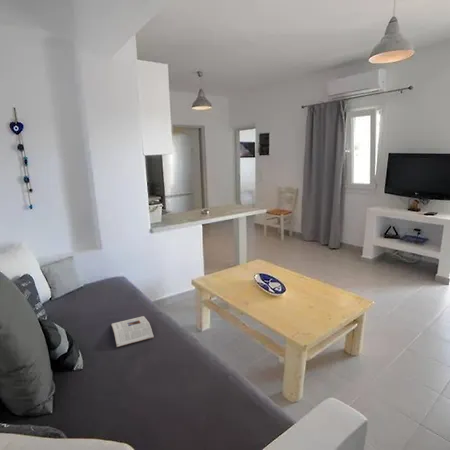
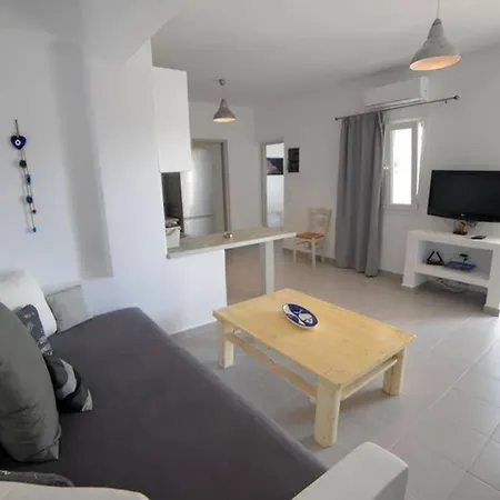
- magazine [110,315,155,348]
